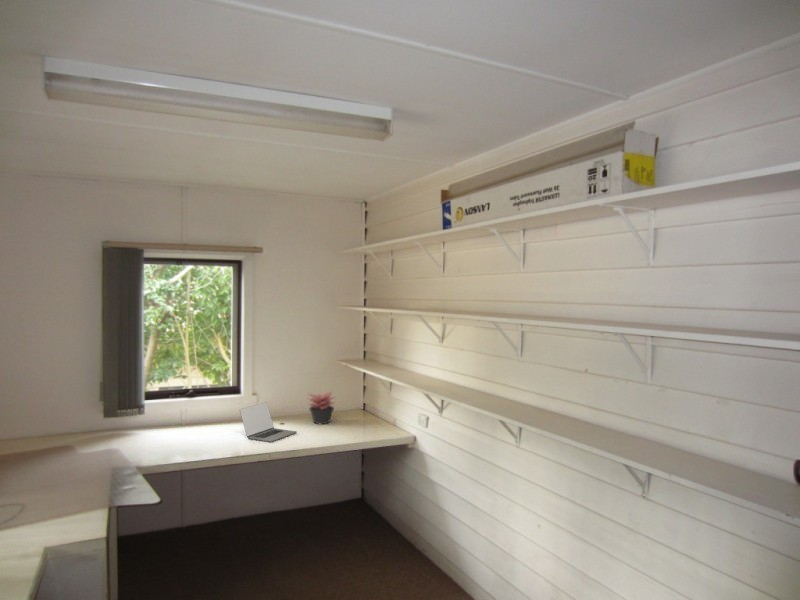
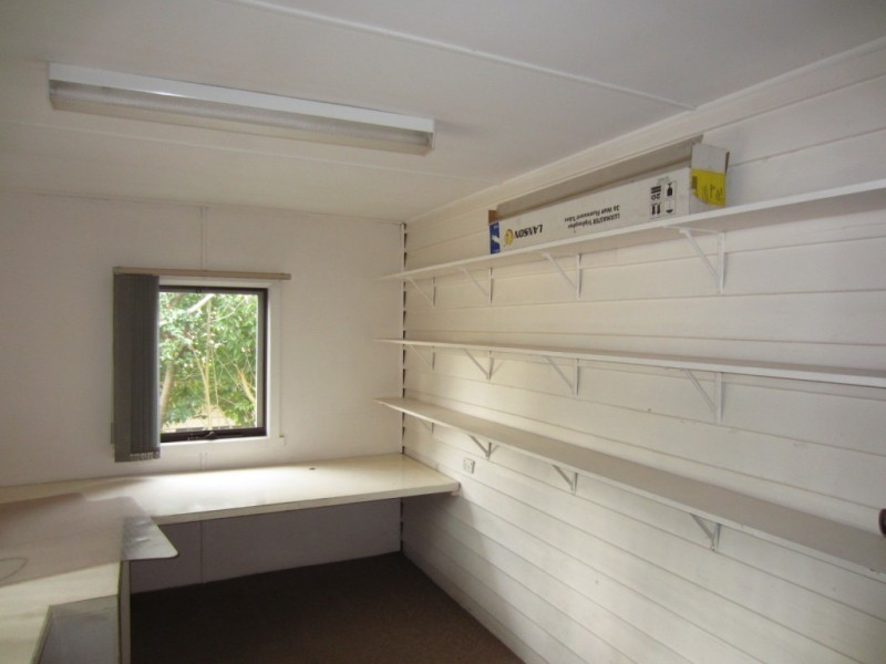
- succulent plant [306,391,336,425]
- laptop [239,401,298,443]
